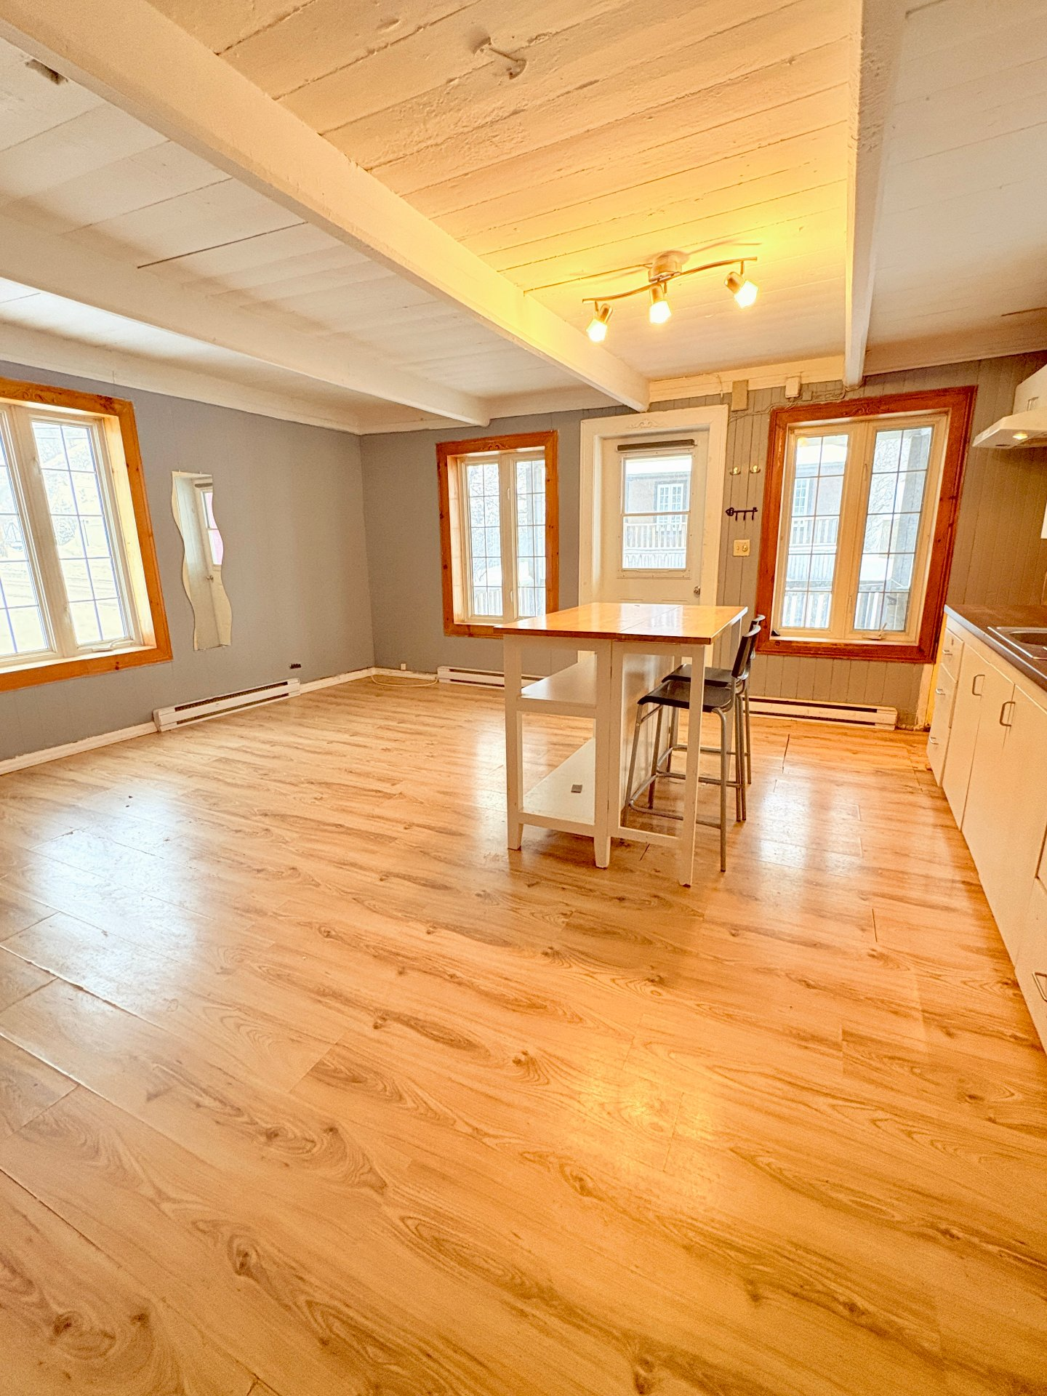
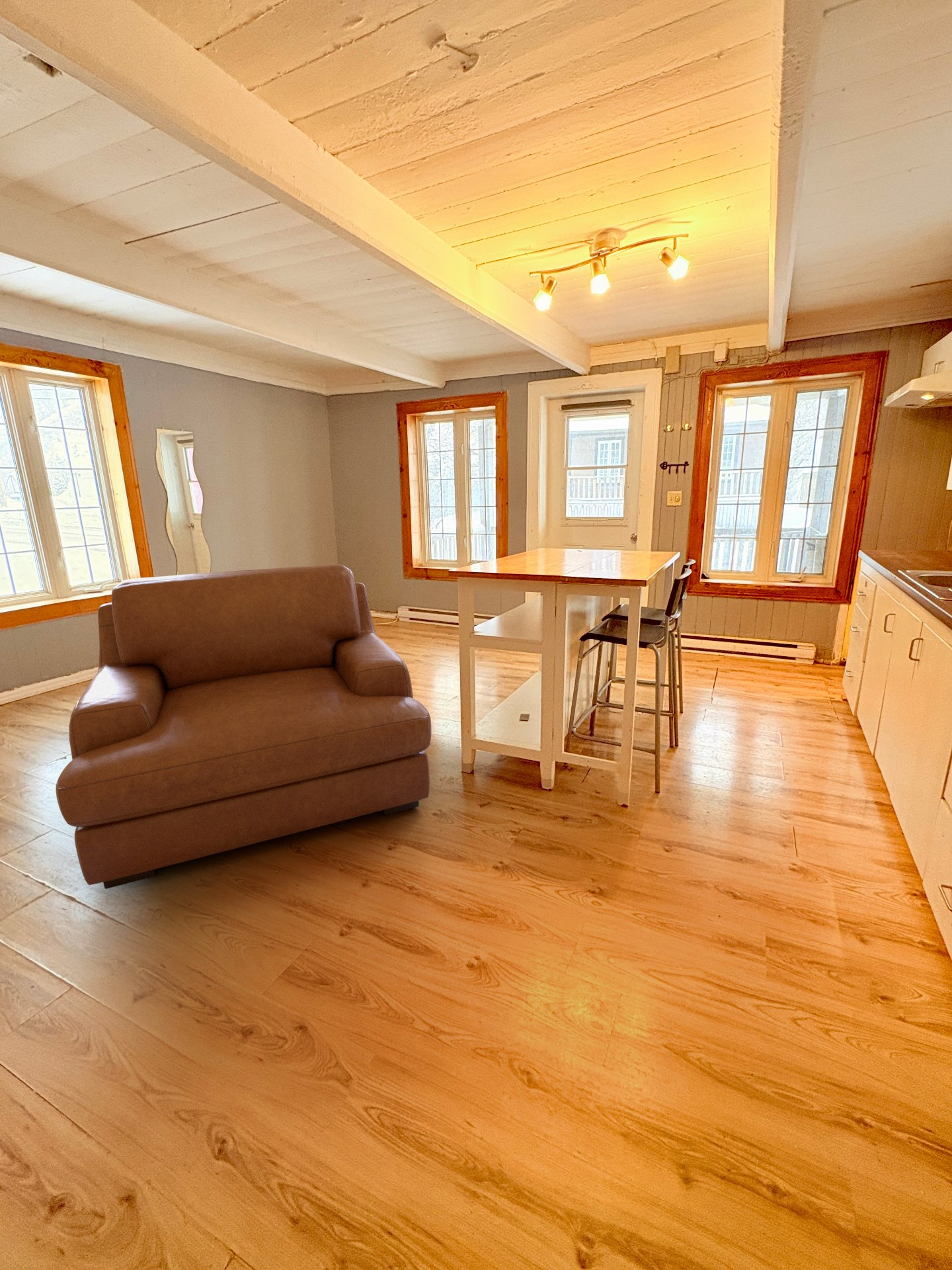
+ chair [55,564,432,890]
